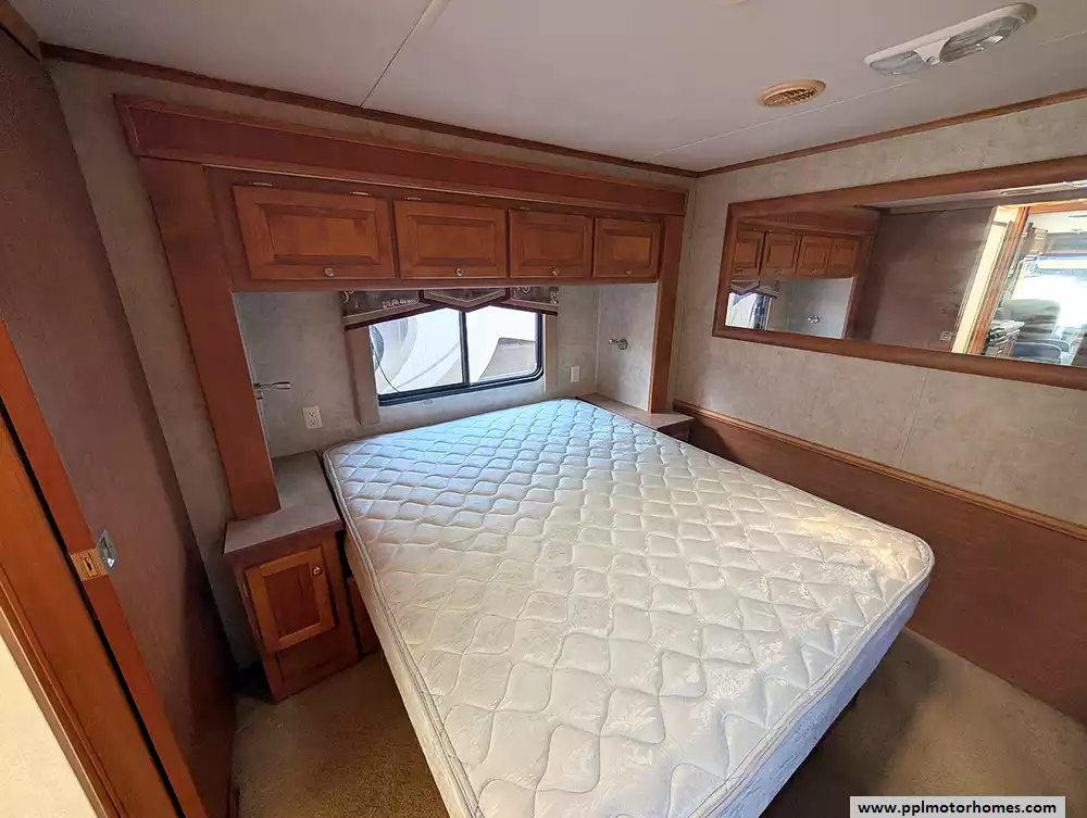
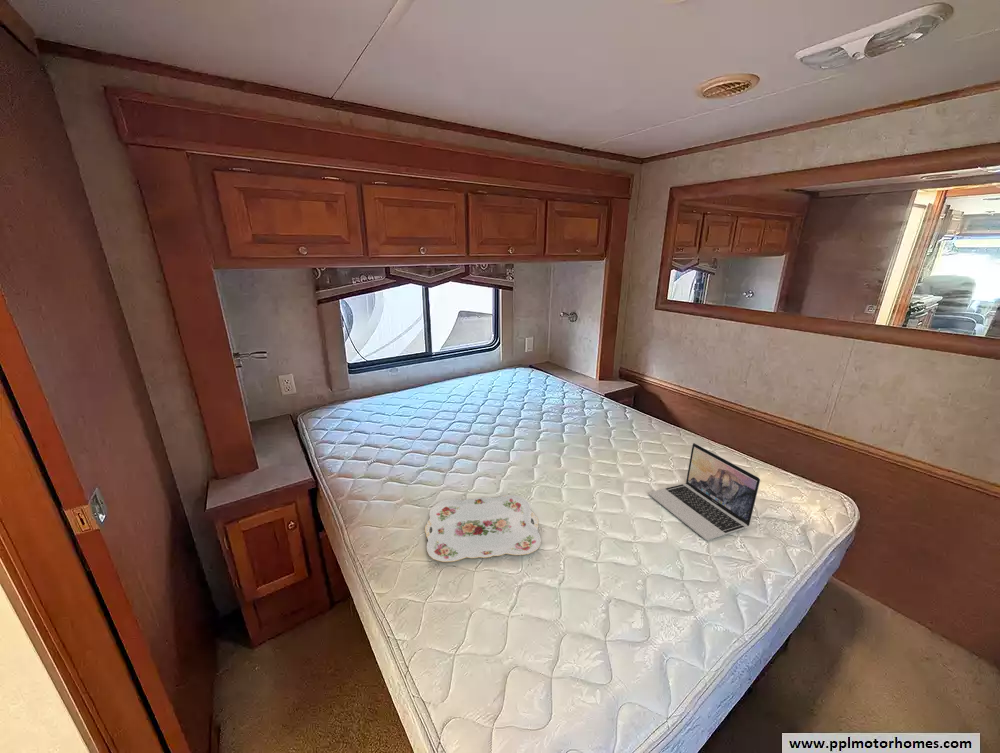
+ laptop [648,442,761,541]
+ serving tray [424,494,542,563]
